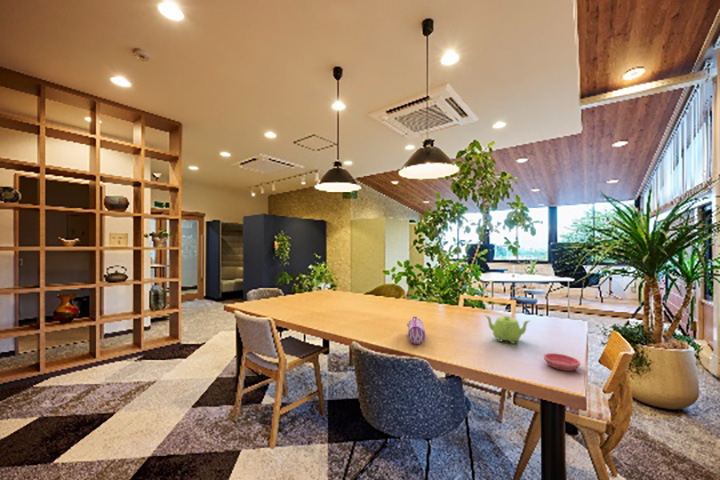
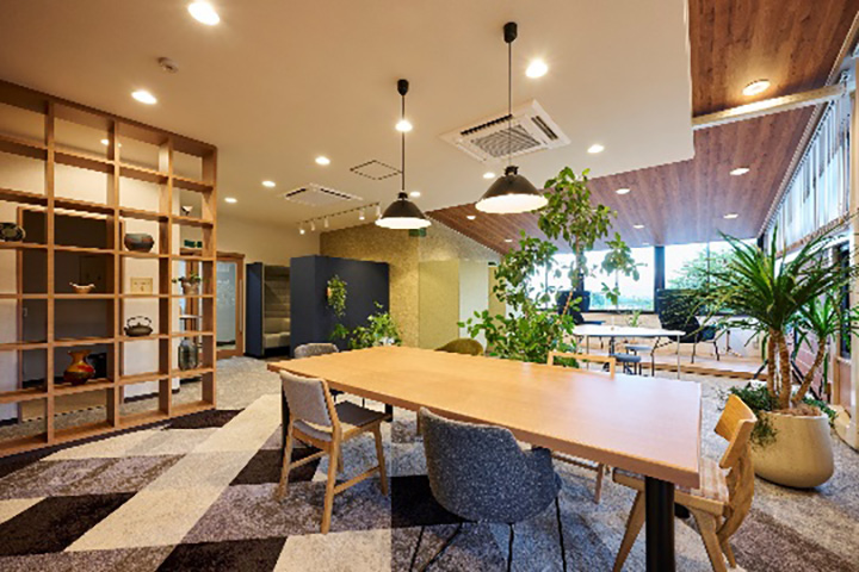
- teapot [483,314,531,345]
- saucer [543,352,581,372]
- pencil case [406,316,426,345]
